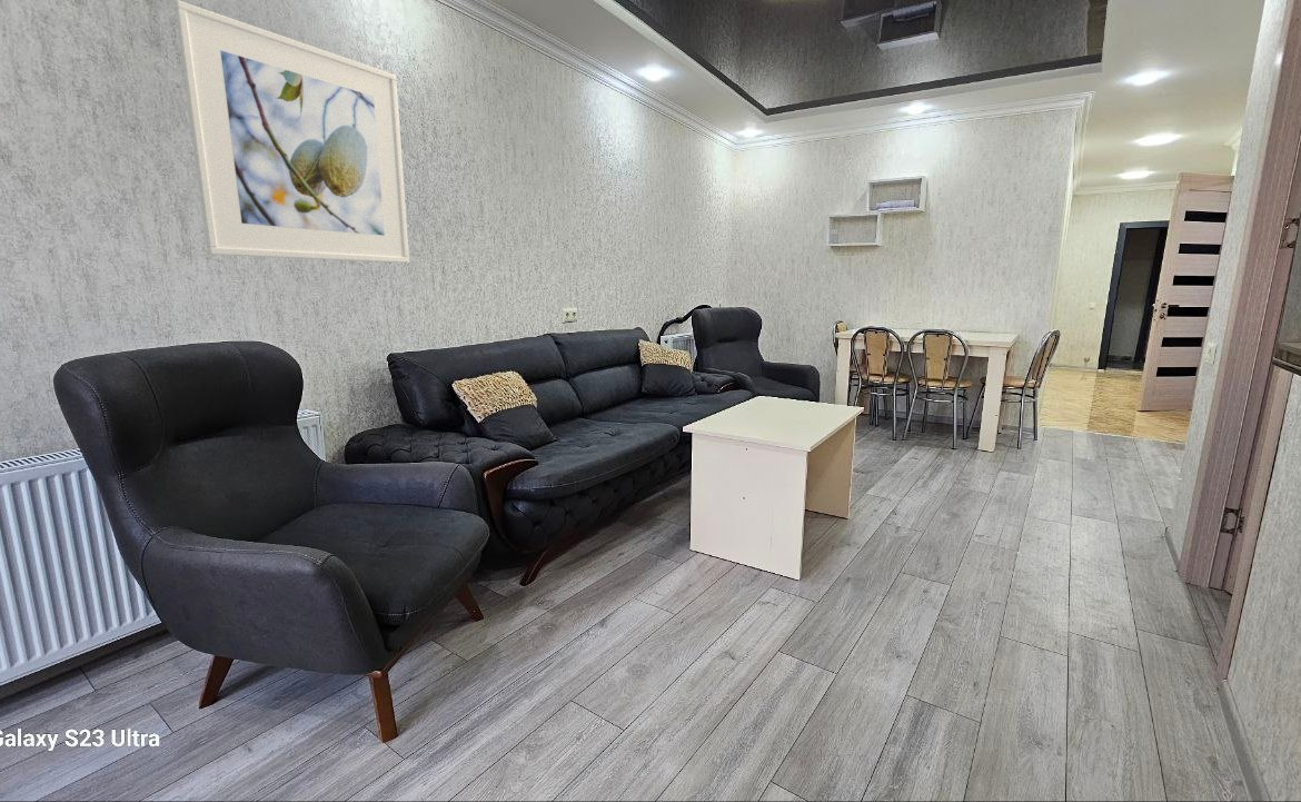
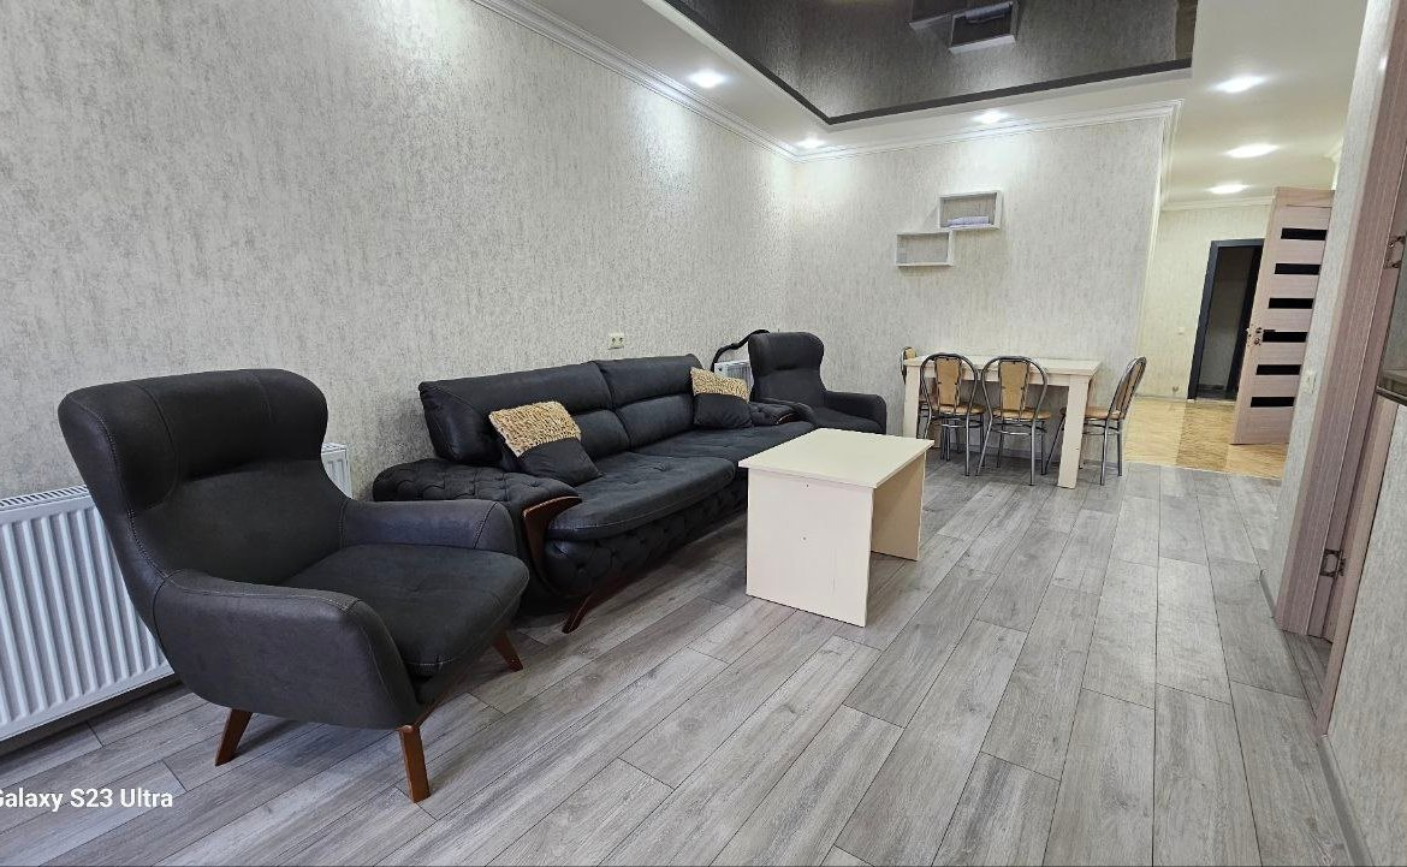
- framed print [172,0,410,264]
